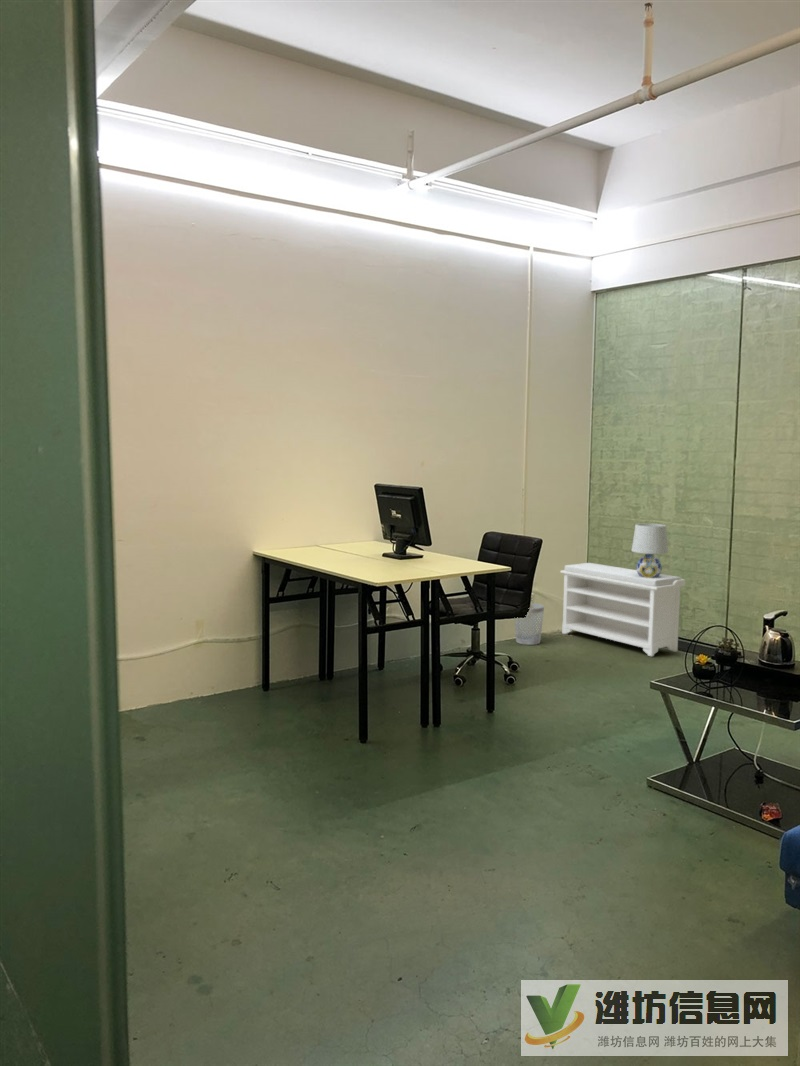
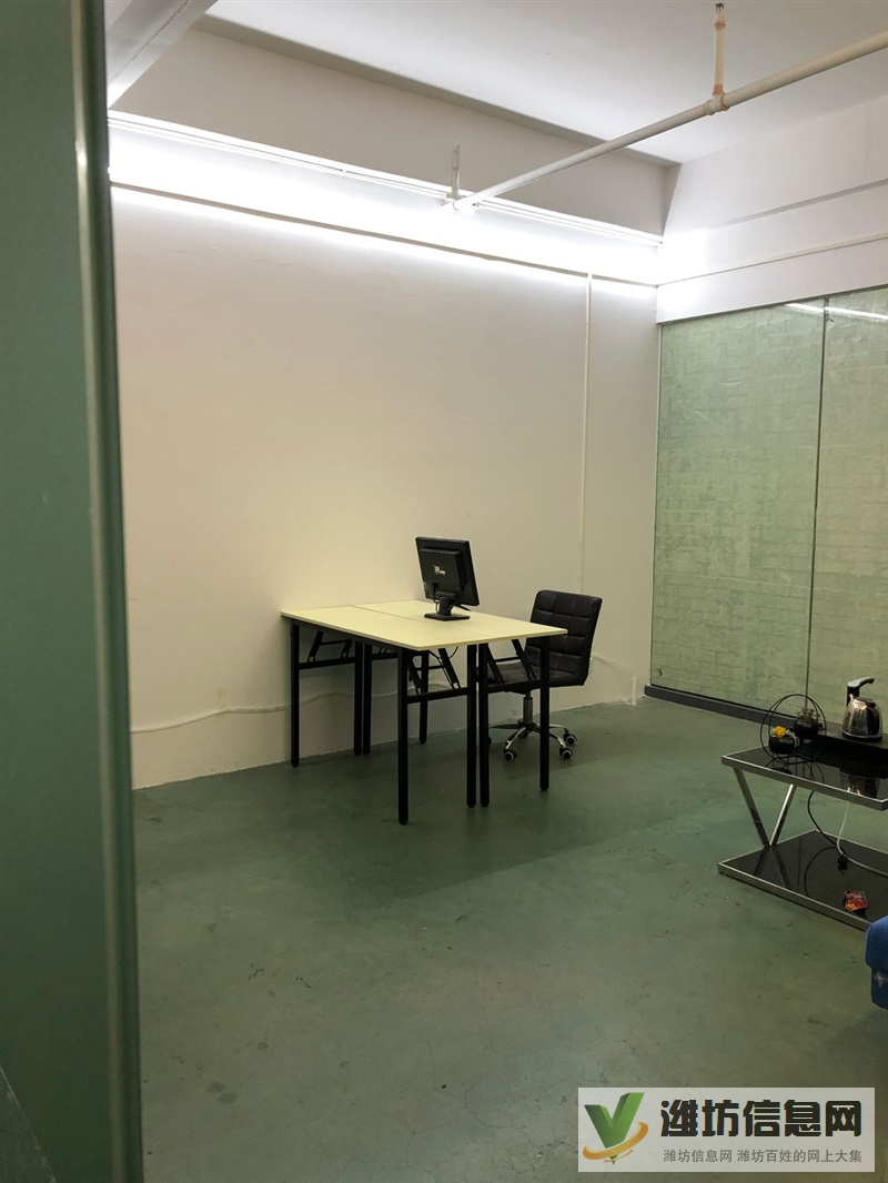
- table lamp [631,523,669,578]
- bench [559,562,687,658]
- wastebasket [514,602,545,646]
